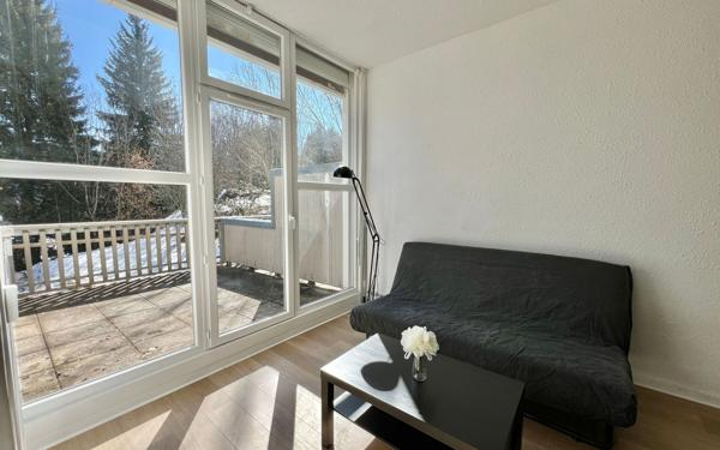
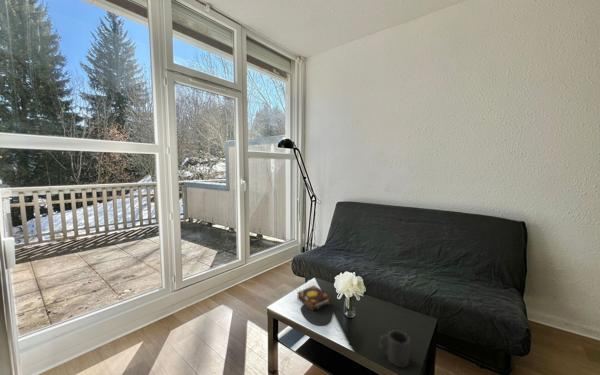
+ mug [378,330,411,368]
+ book [296,284,331,311]
